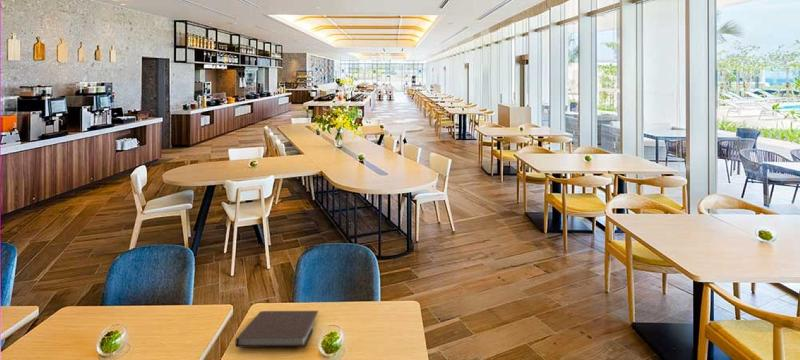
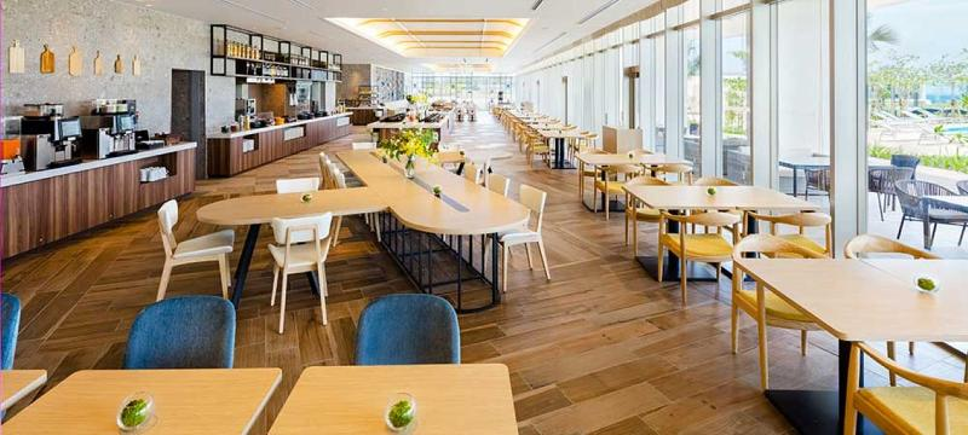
- notebook [235,310,319,349]
